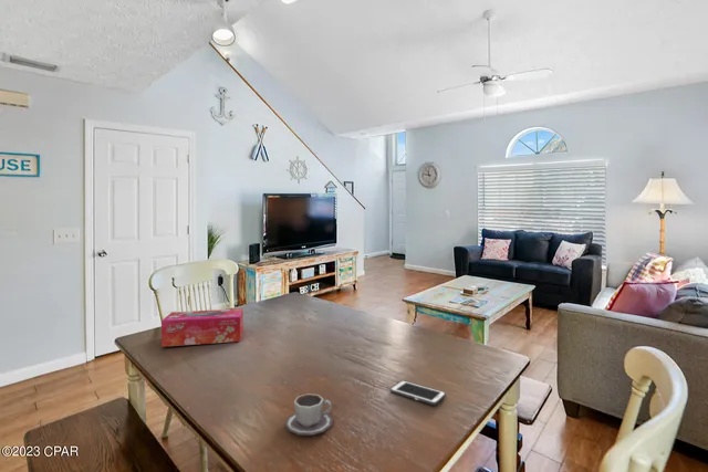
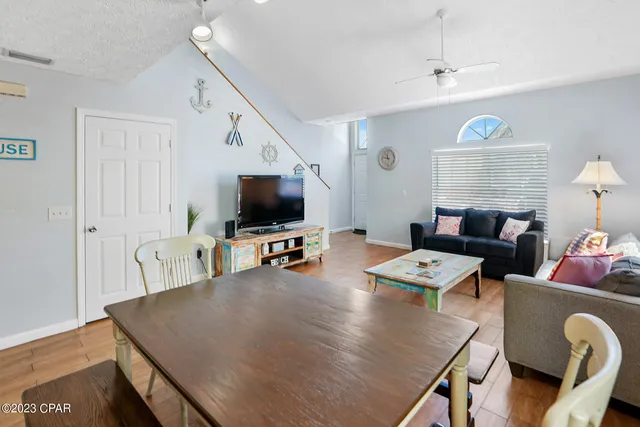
- cell phone [389,379,447,407]
- tissue box [160,307,244,348]
- cup [284,392,334,437]
